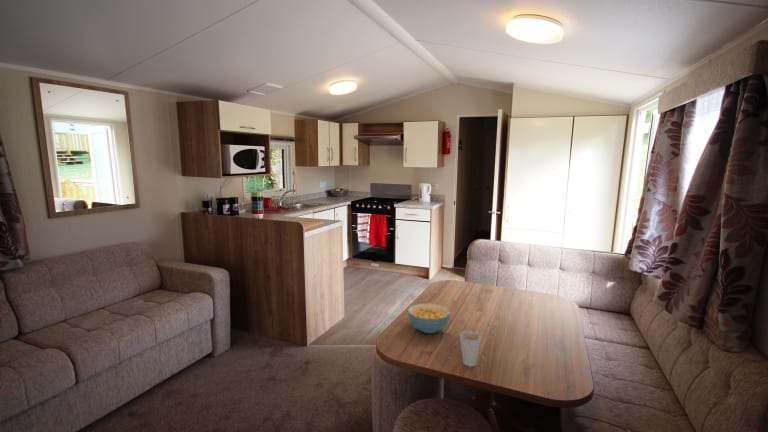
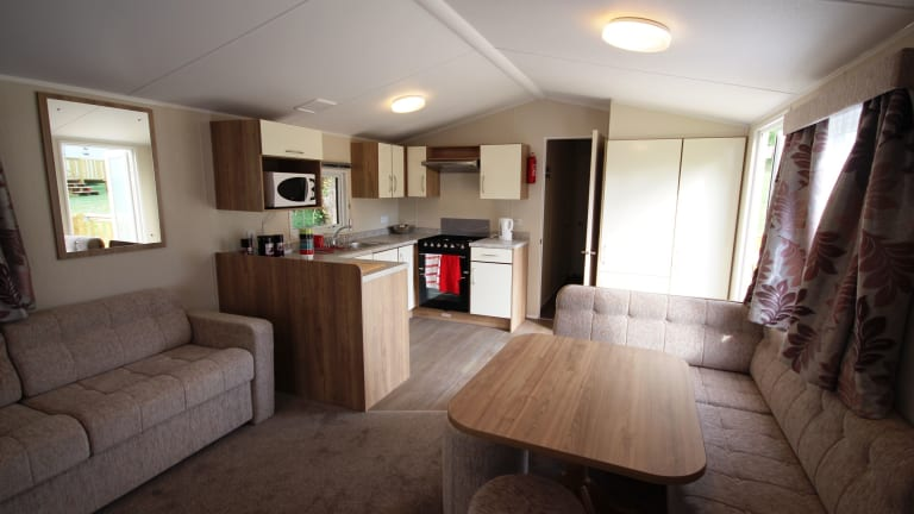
- cereal bowl [407,303,452,334]
- cup [459,330,482,368]
